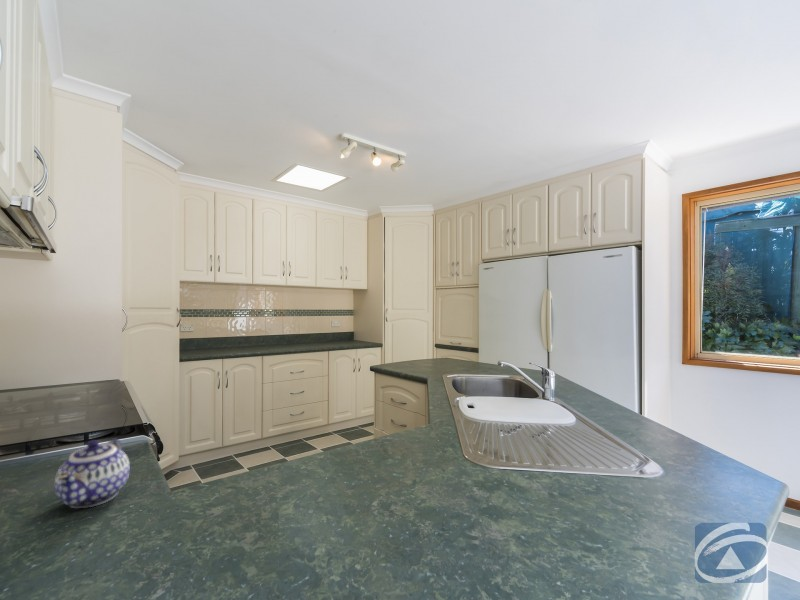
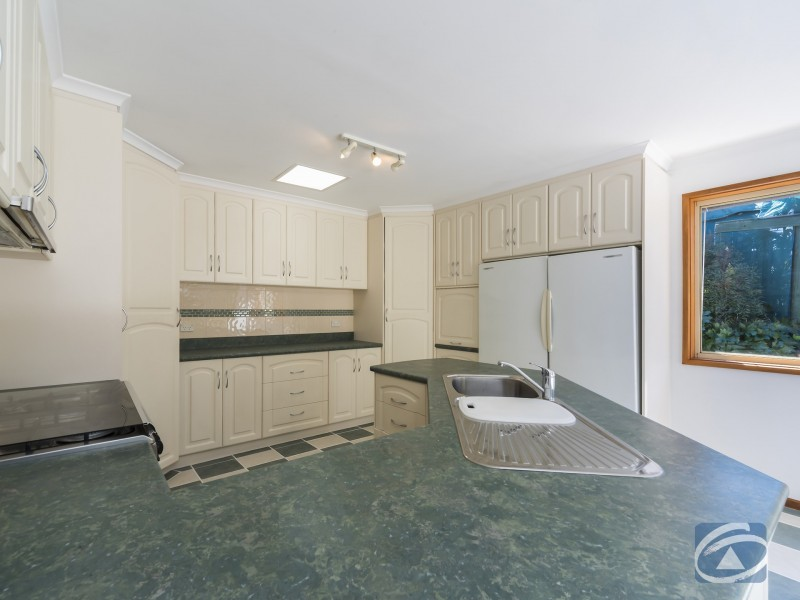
- teapot [54,438,131,509]
